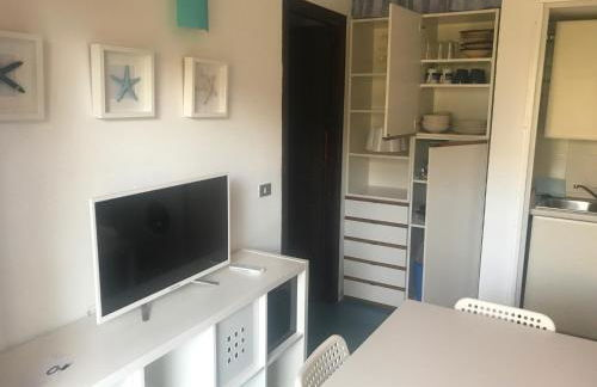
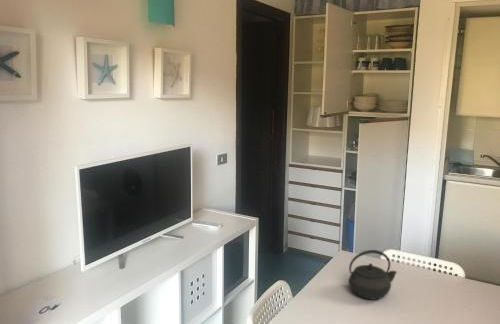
+ kettle [348,249,398,301]
